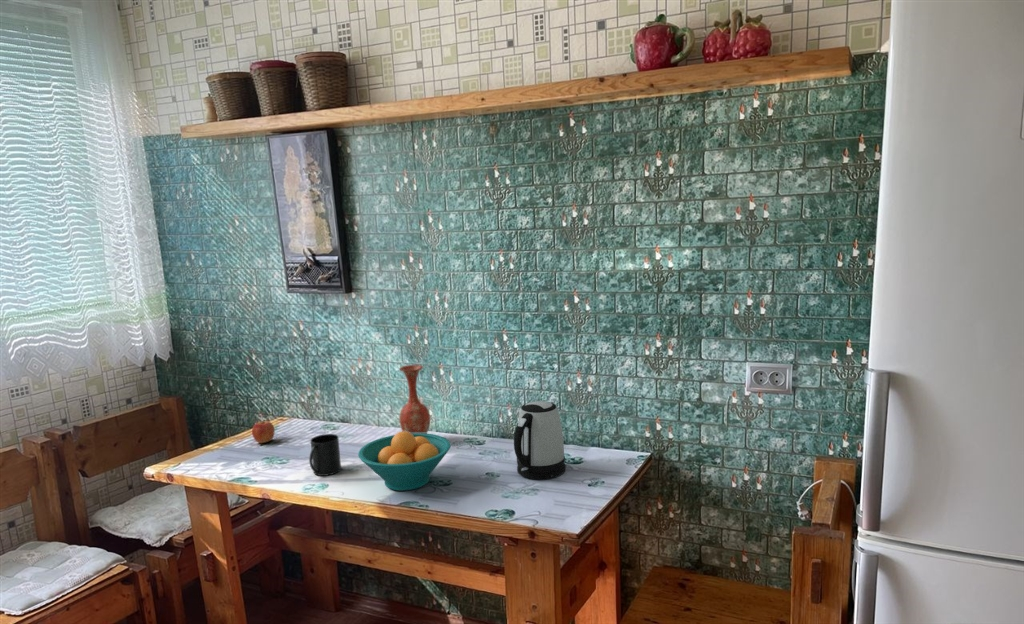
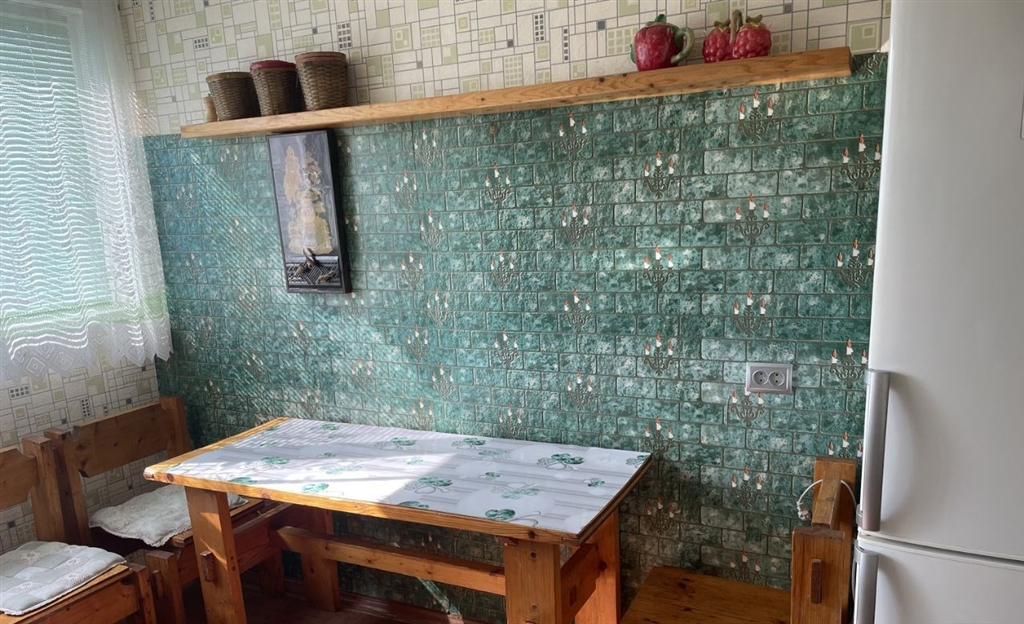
- fruit bowl [357,431,452,492]
- apple [251,420,276,444]
- kettle [513,400,566,480]
- mug [308,433,342,477]
- vase [398,364,431,434]
